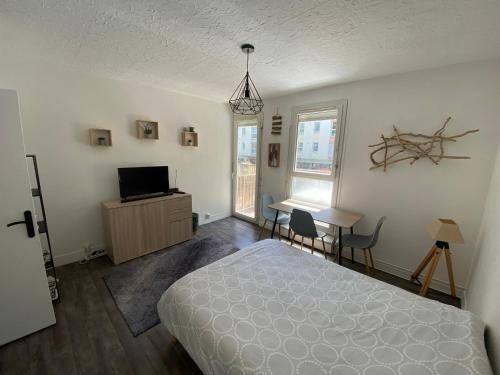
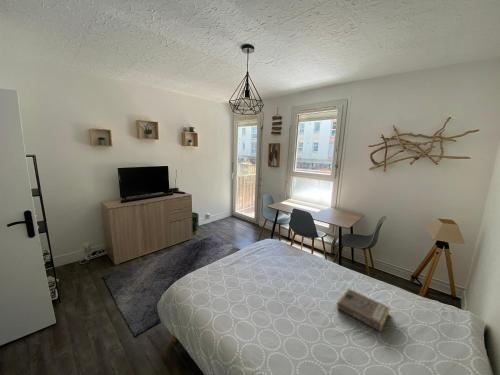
+ book [336,288,391,333]
